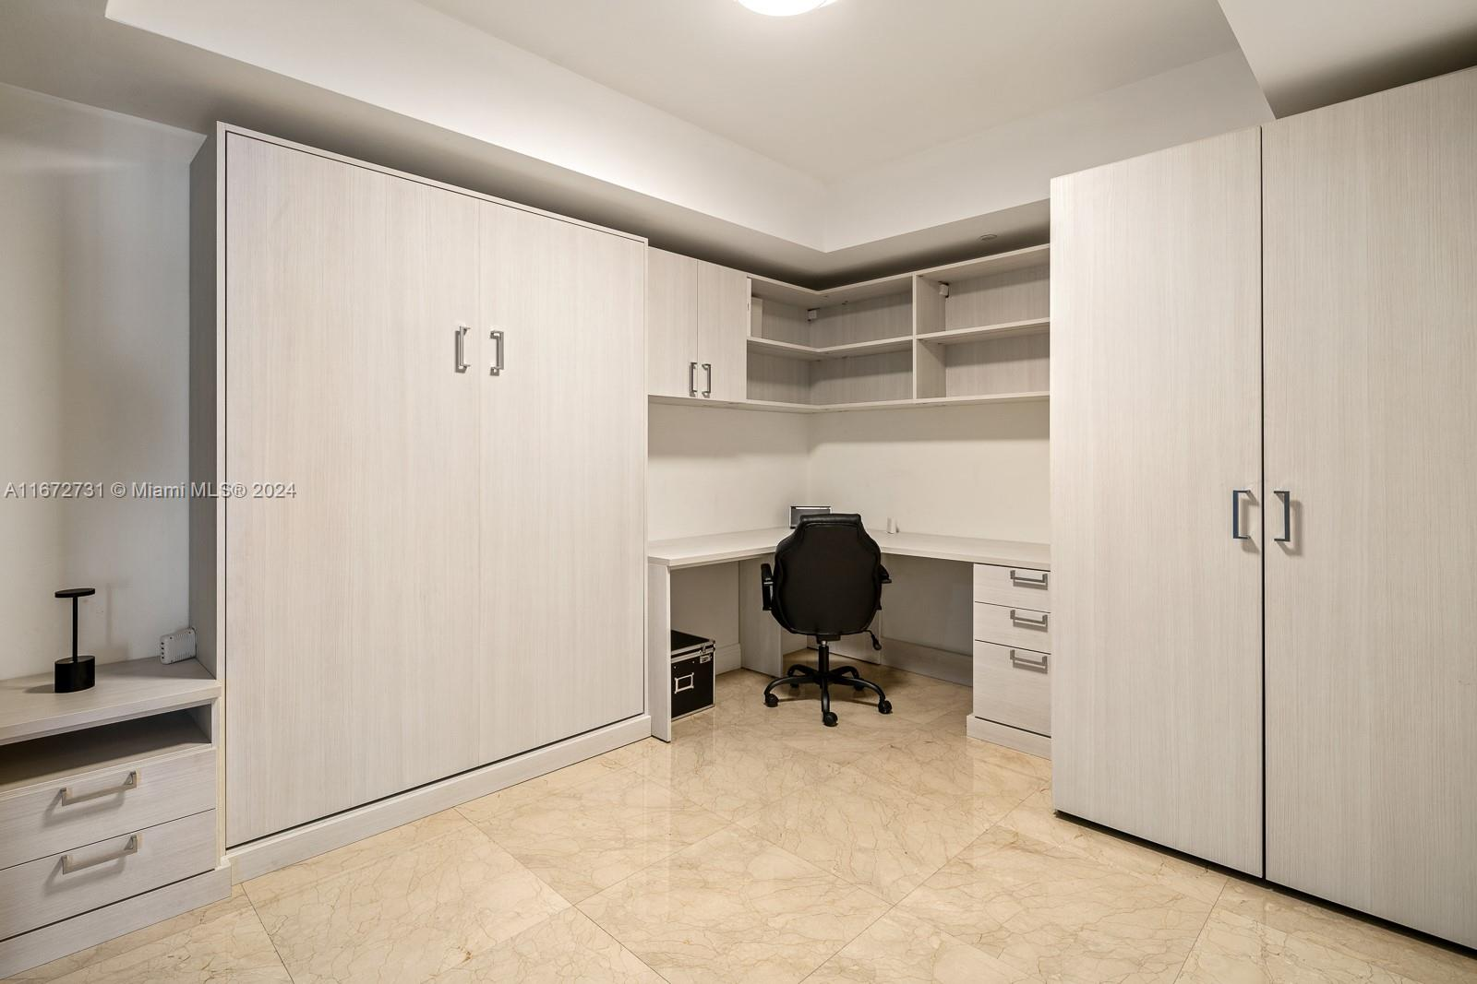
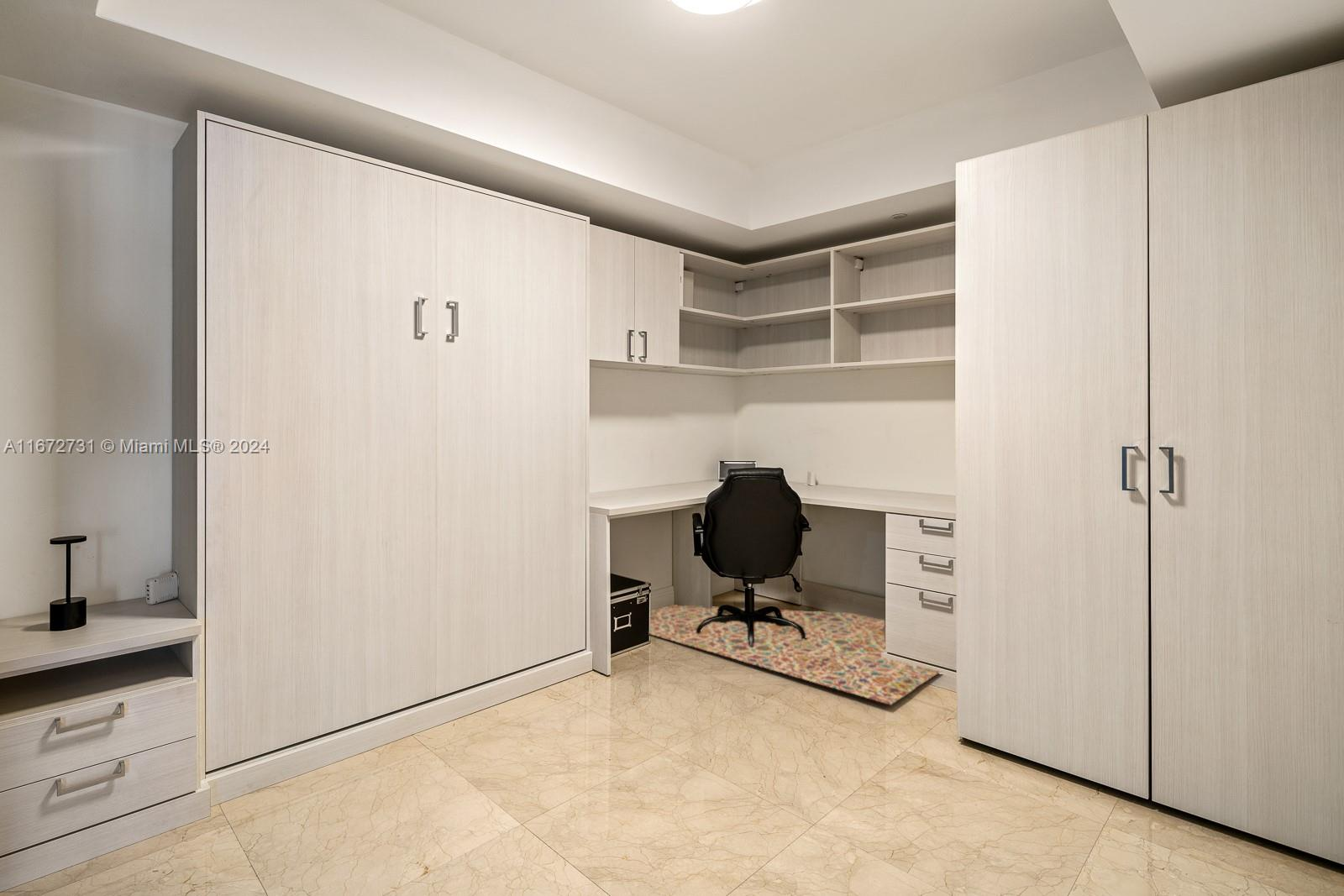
+ rug [648,604,941,706]
